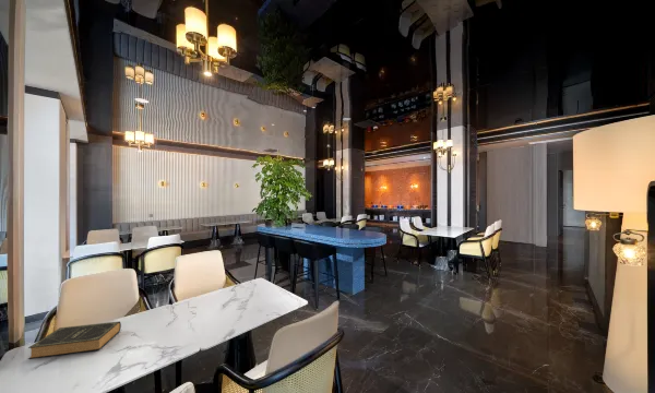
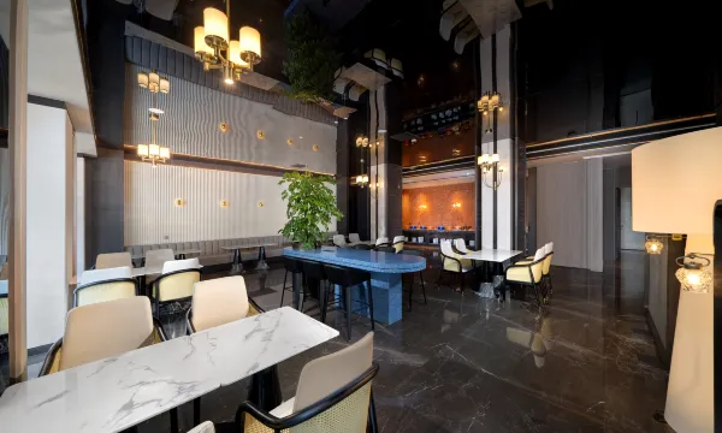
- book [27,320,122,360]
